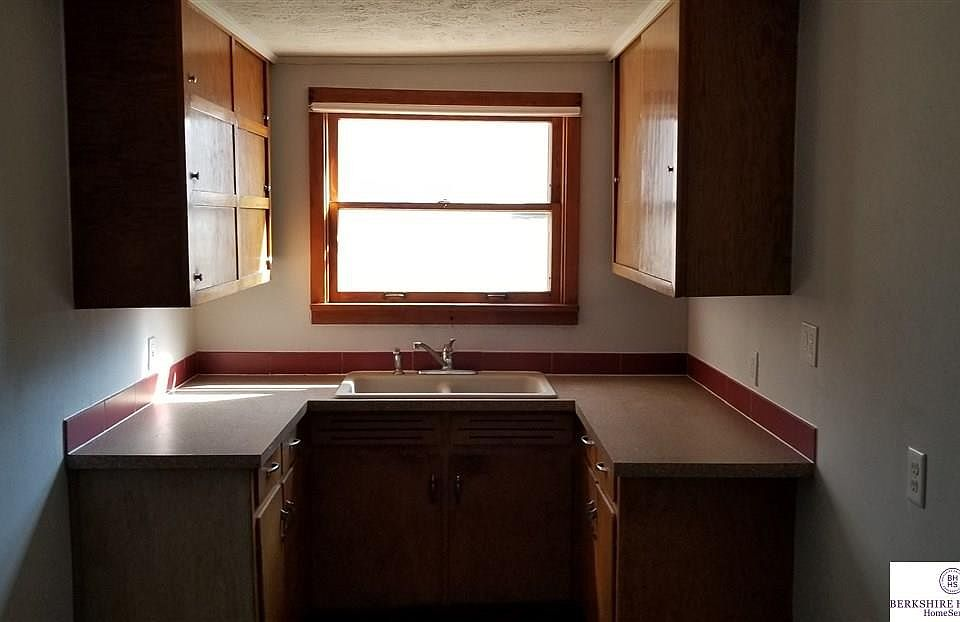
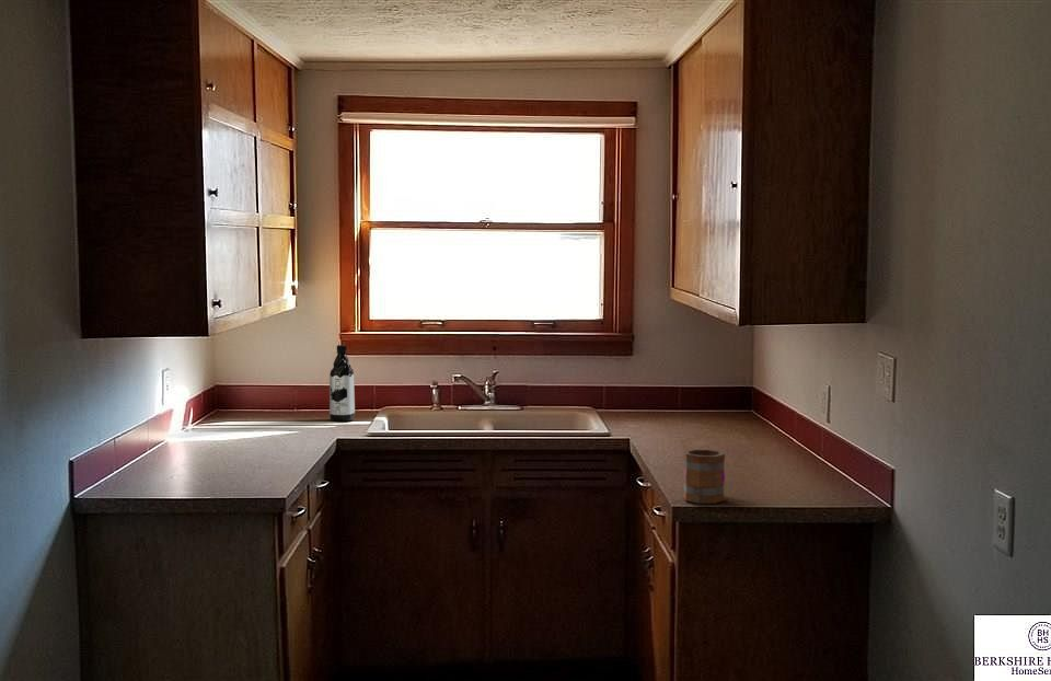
+ water bottle [328,344,356,423]
+ mug [682,448,726,505]
